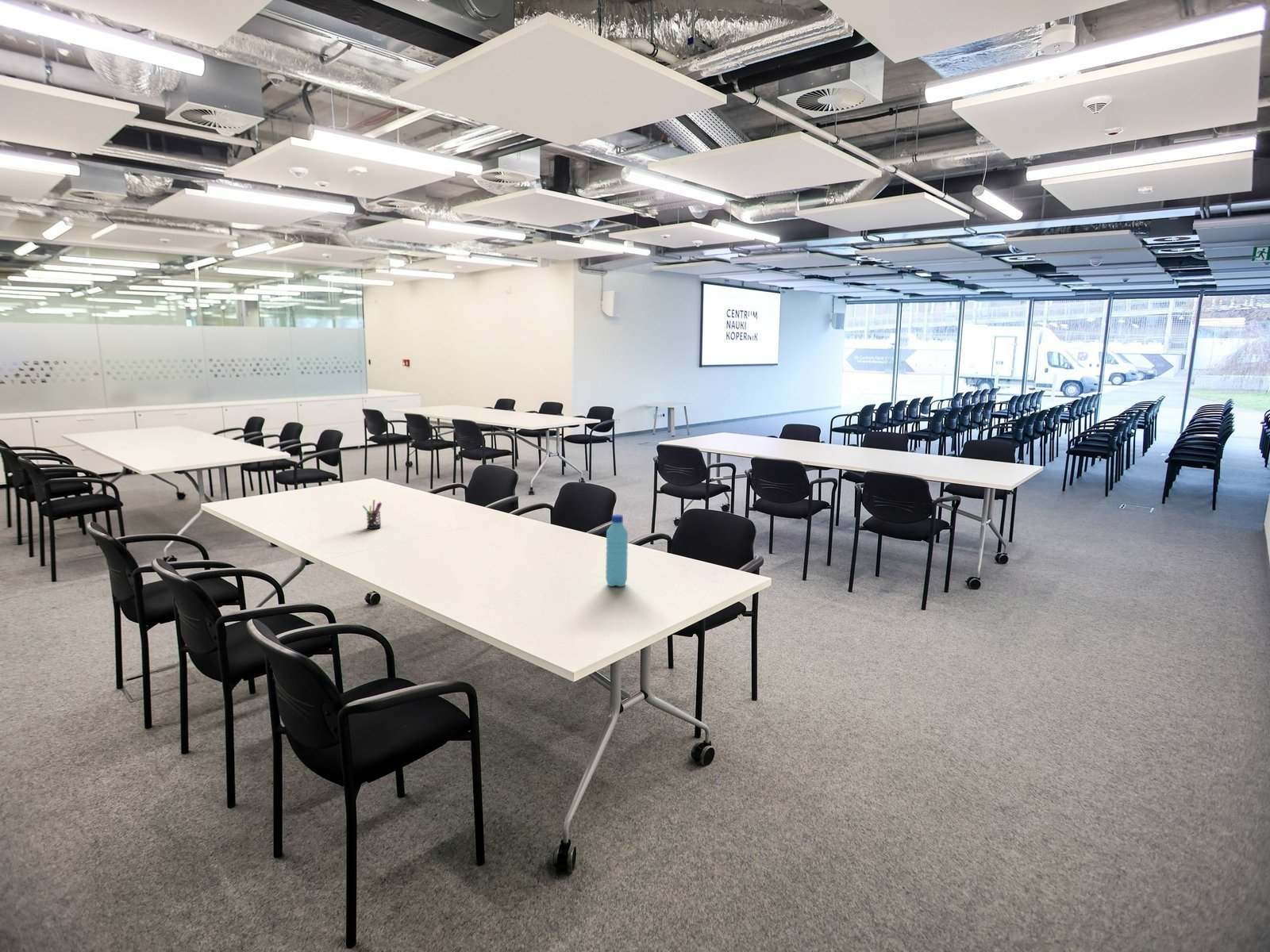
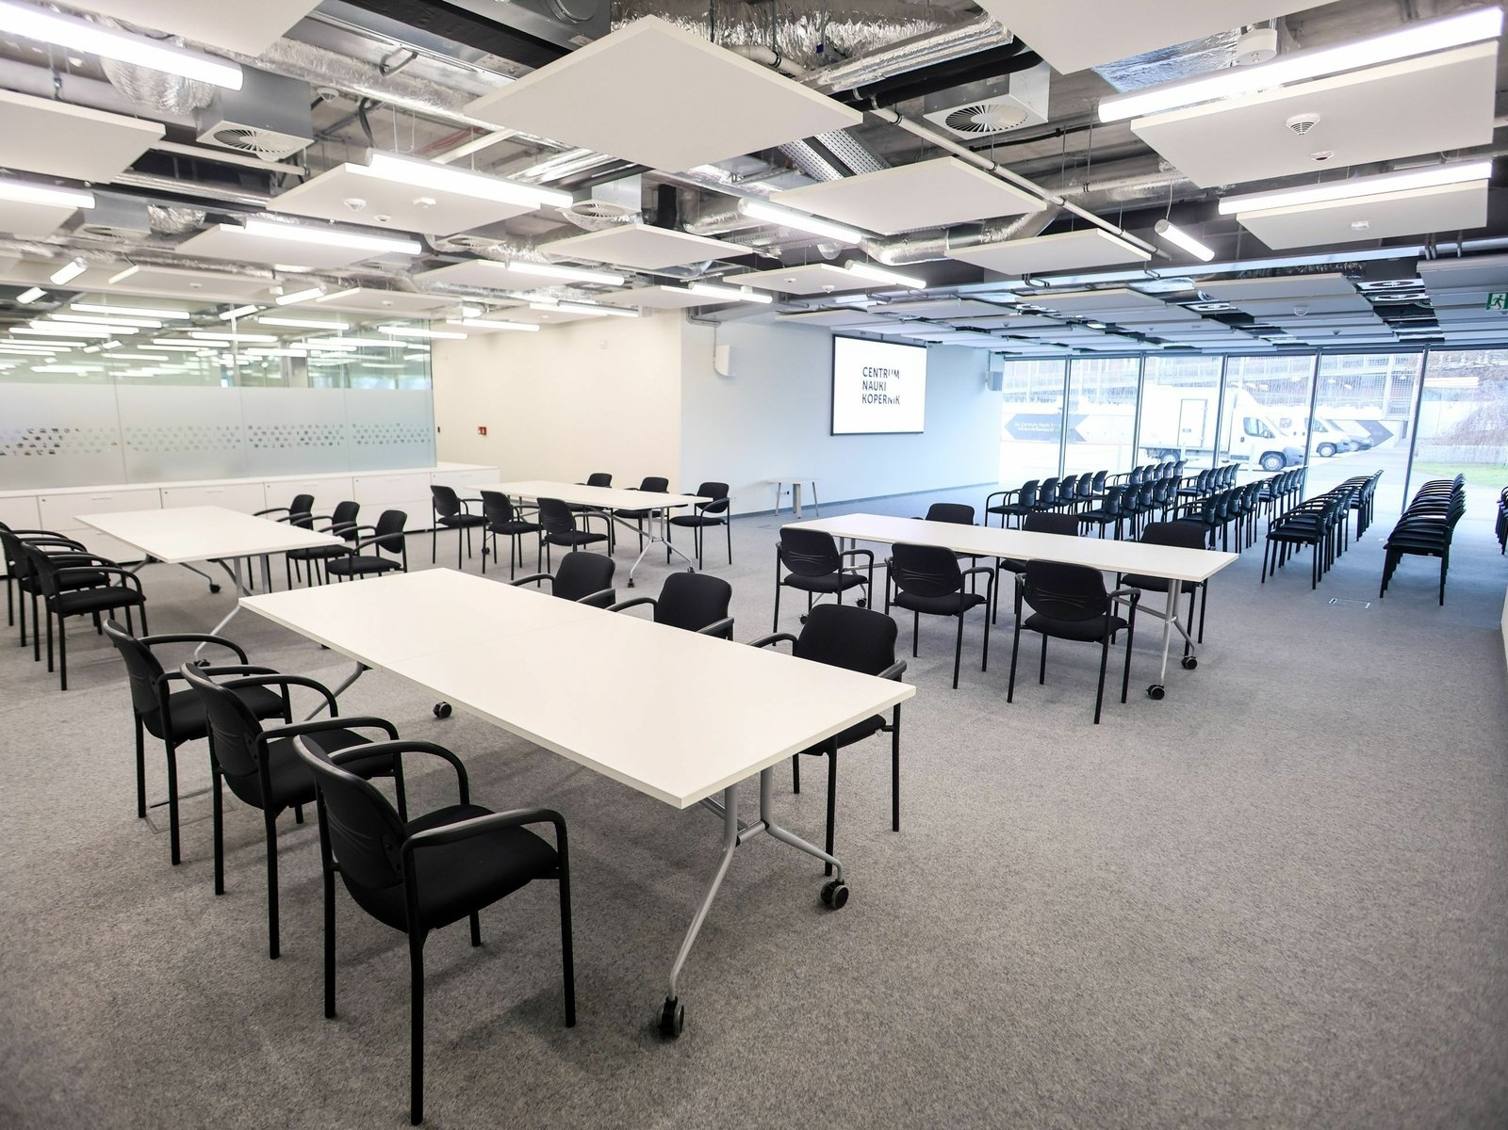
- water bottle [605,514,629,588]
- pen holder [362,499,383,530]
